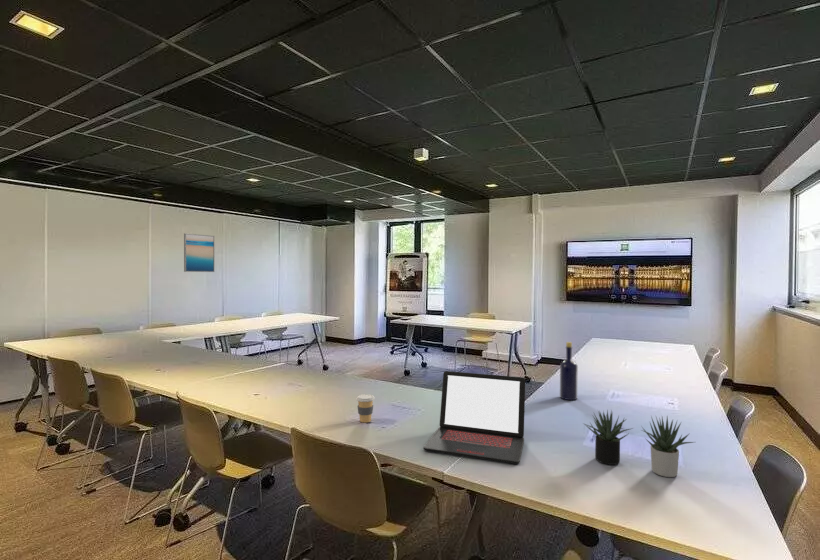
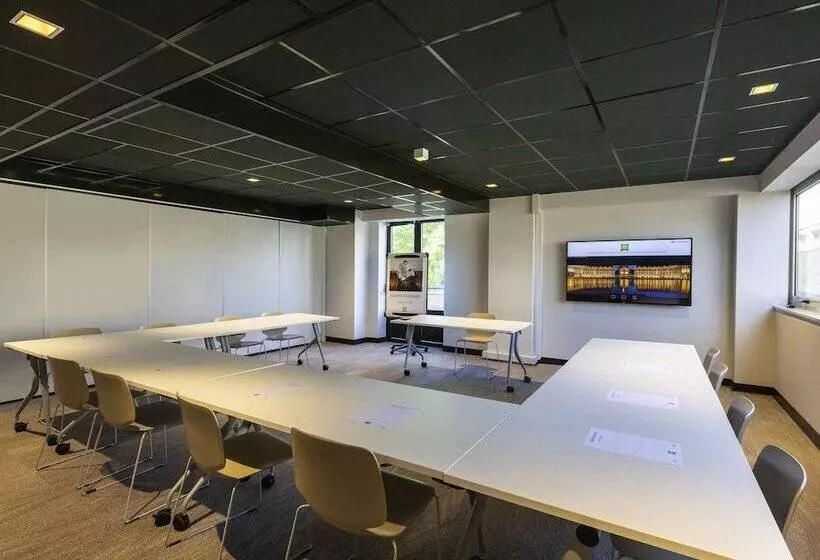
- succulent plant [582,408,695,478]
- bottle [559,341,579,401]
- wall art [183,232,215,273]
- coffee cup [355,393,376,424]
- laptop [422,370,526,465]
